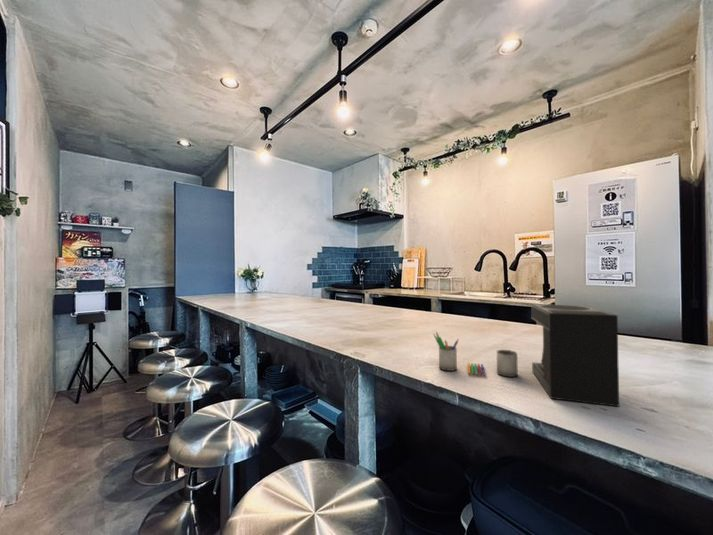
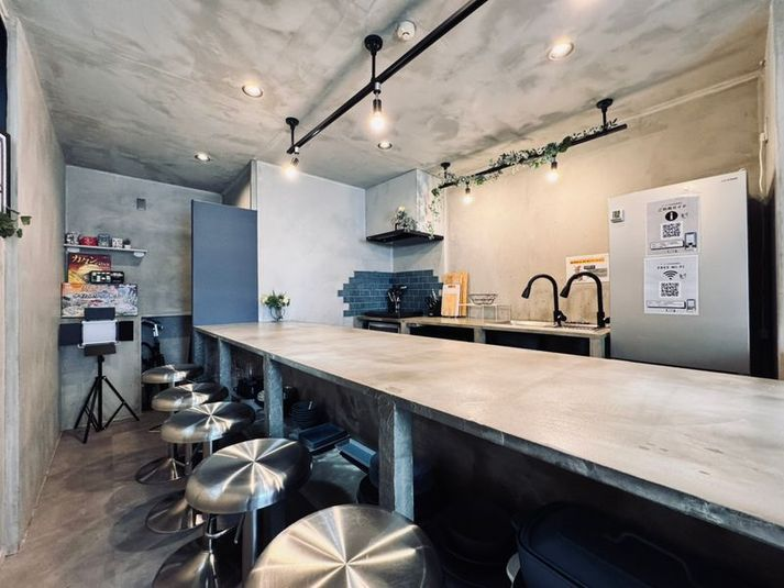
- coffee maker [432,303,620,408]
